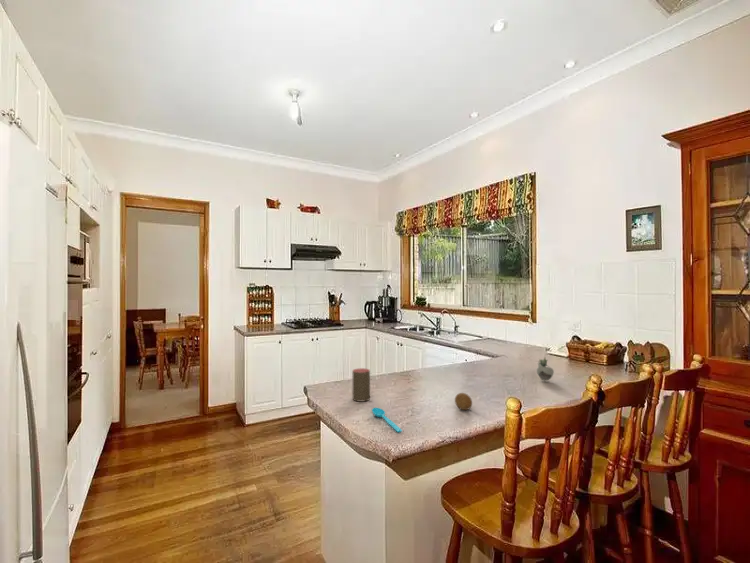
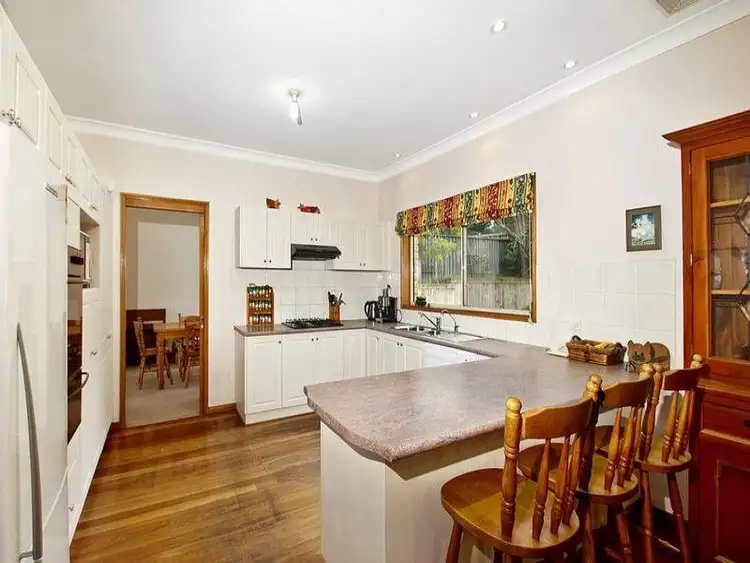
- cup [351,367,371,402]
- fruit [454,392,473,411]
- spoon [371,407,403,433]
- succulent plant [519,353,555,381]
